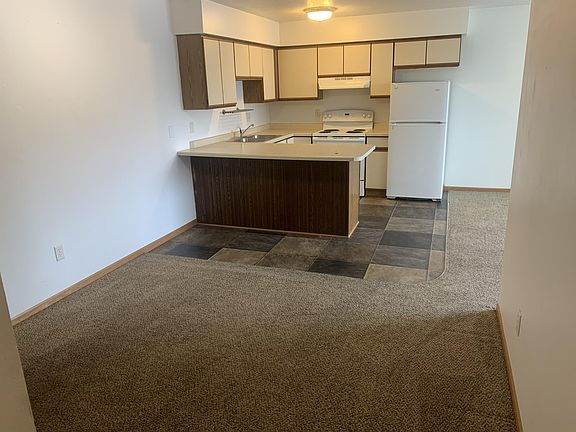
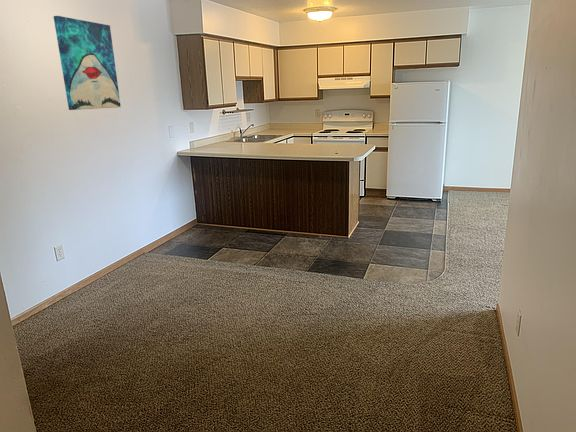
+ wall art [52,15,122,111]
